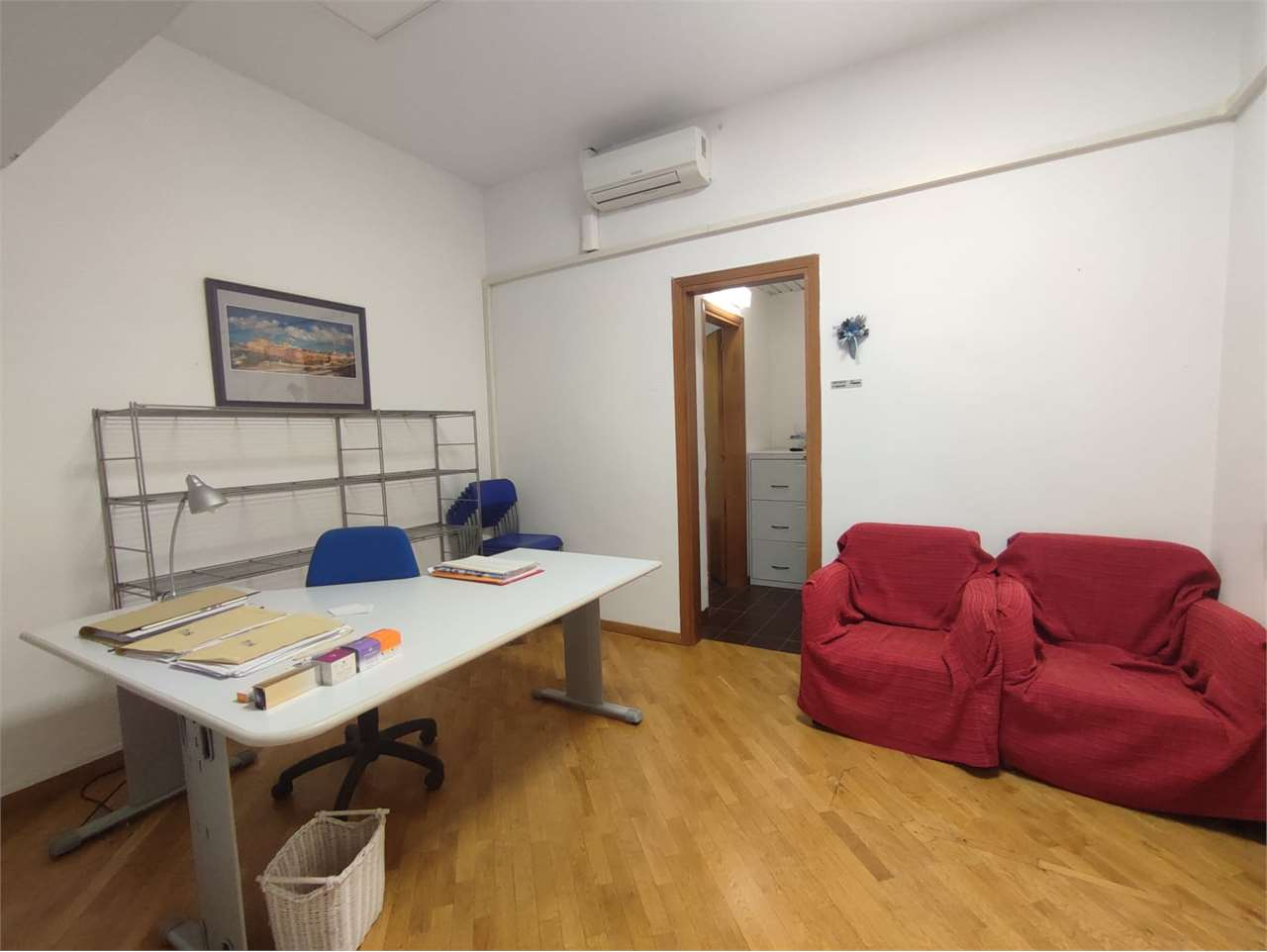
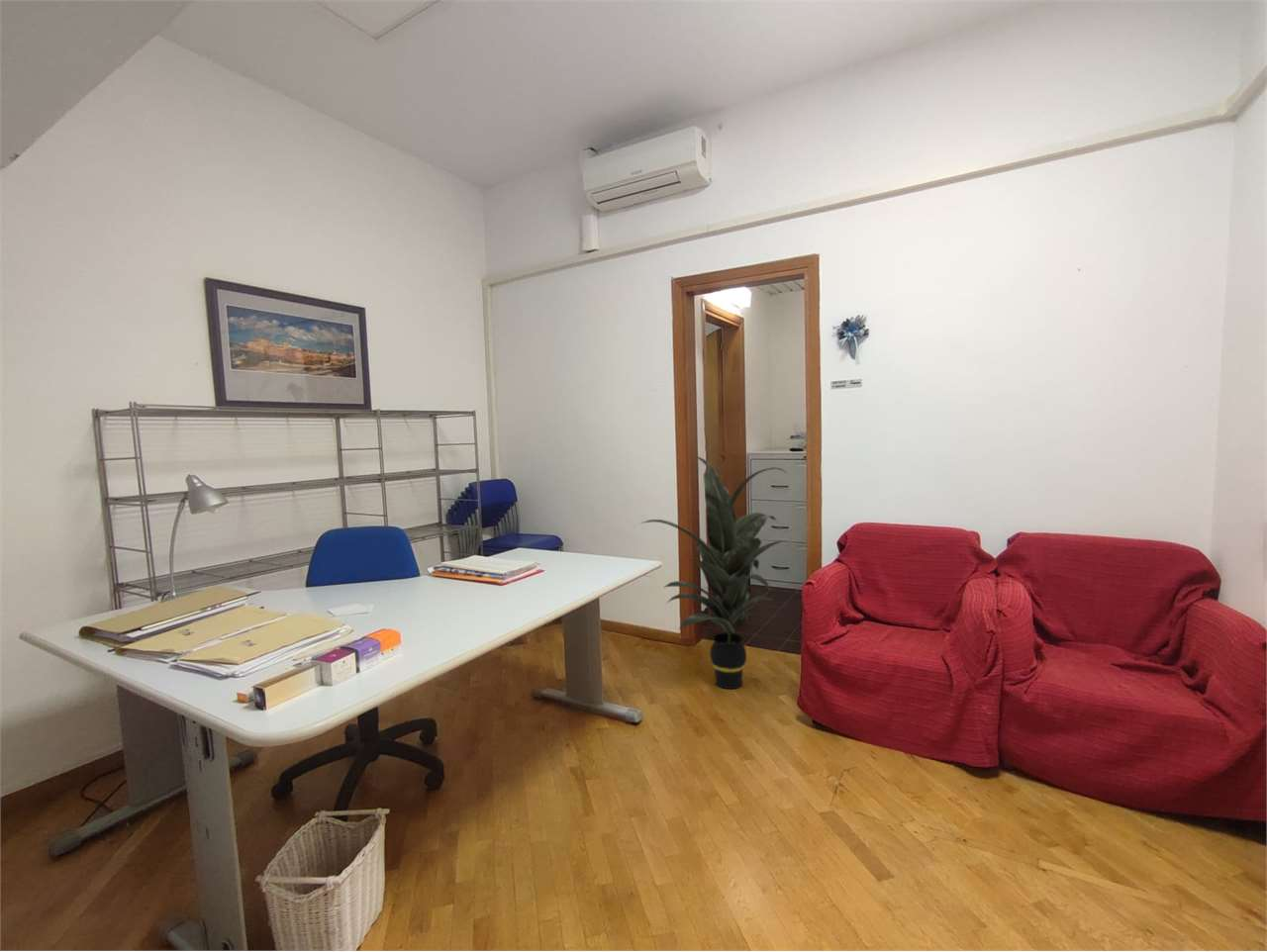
+ indoor plant [639,455,790,690]
